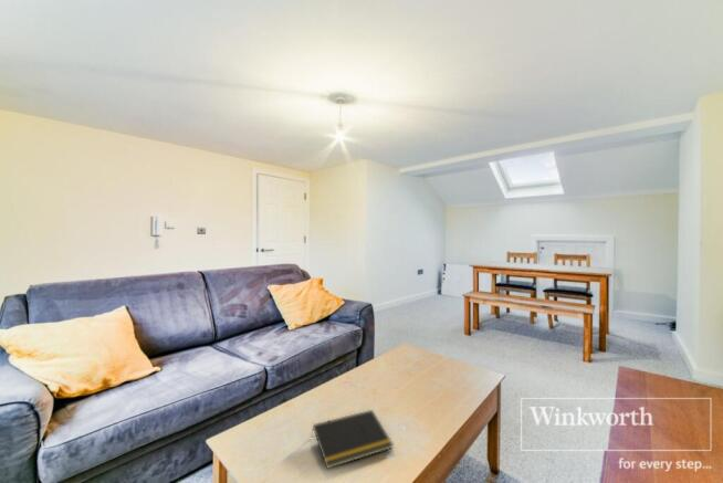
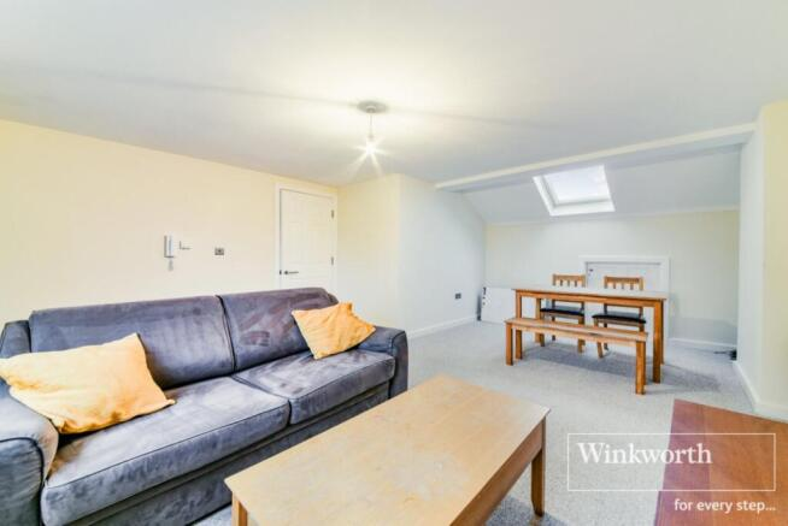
- notepad [311,409,395,470]
